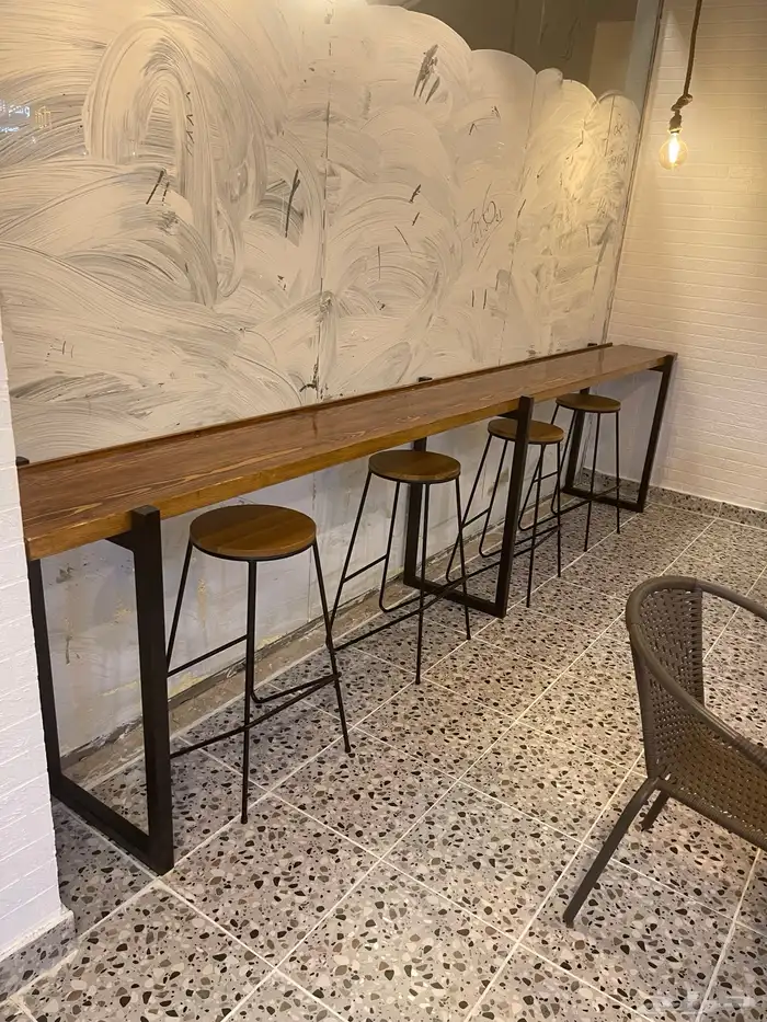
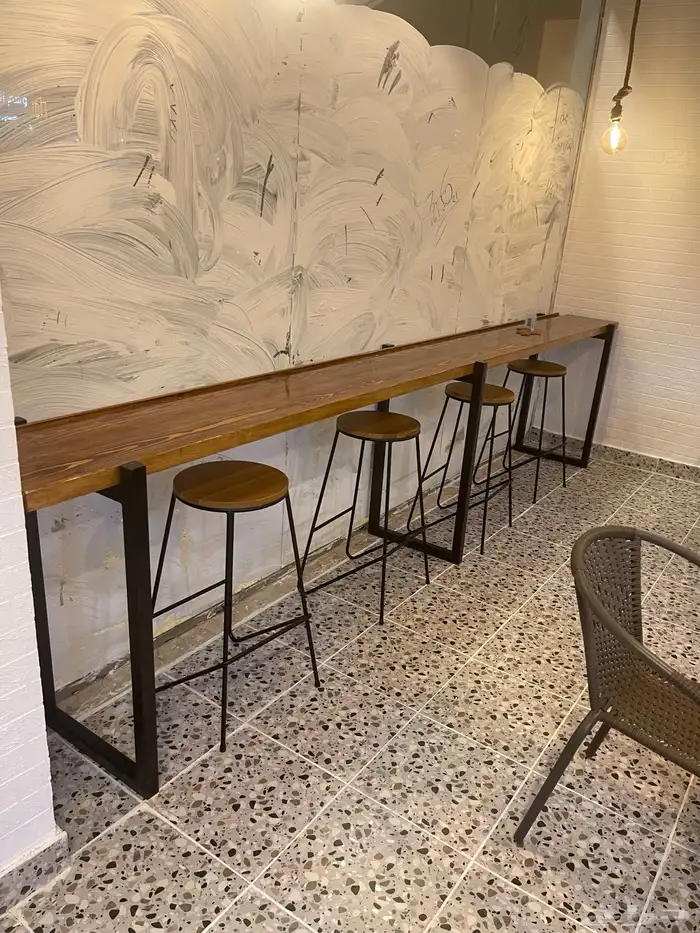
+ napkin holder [515,311,541,337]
